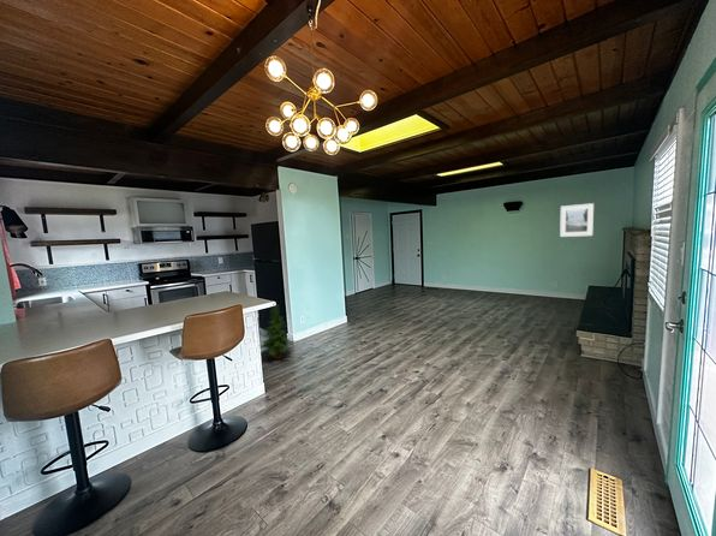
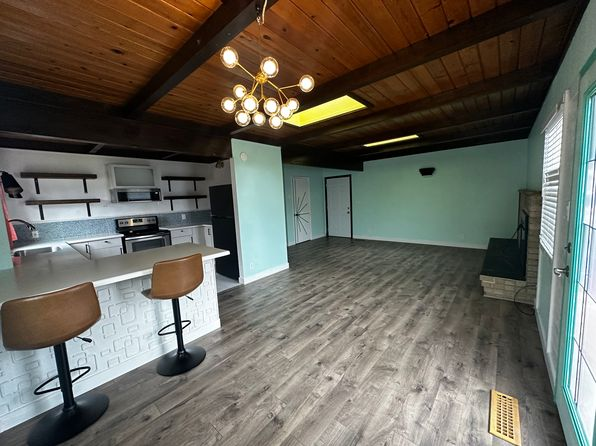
- tree [259,304,298,361]
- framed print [559,202,595,238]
